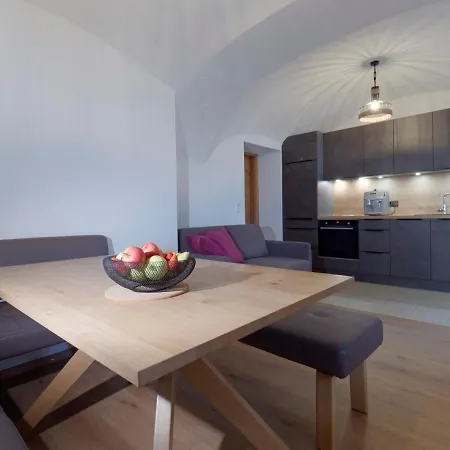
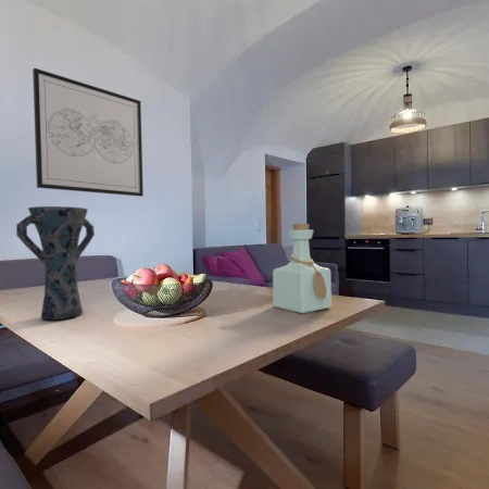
+ bottle [272,223,333,314]
+ vase [15,205,96,321]
+ wall art [32,67,145,198]
